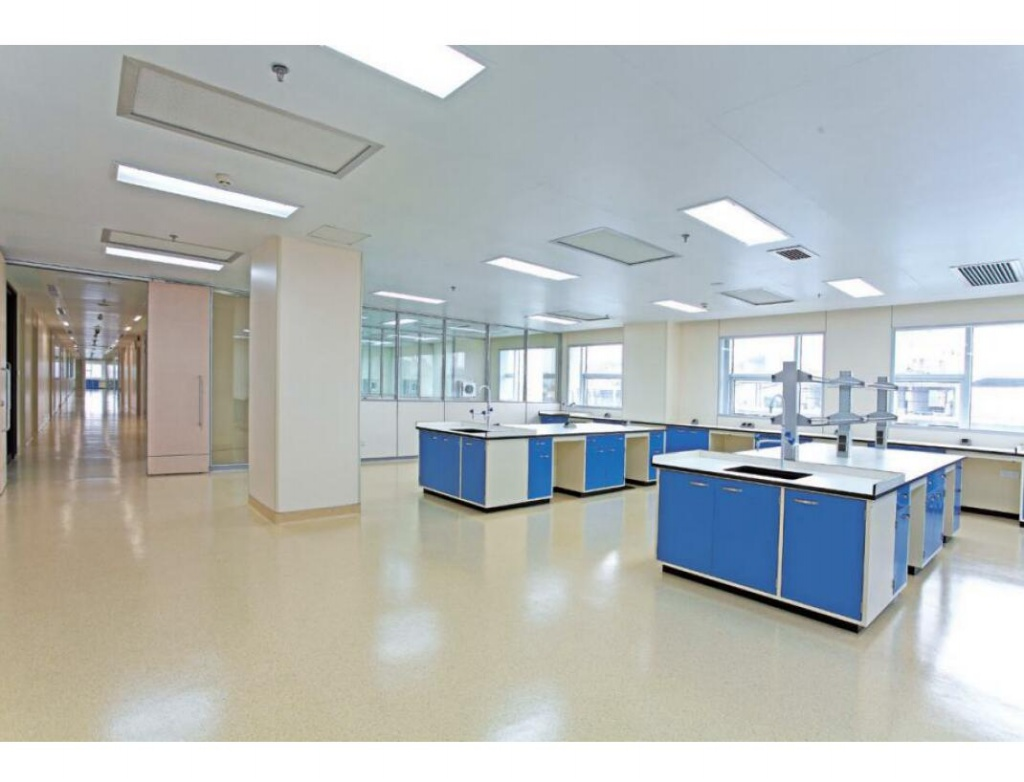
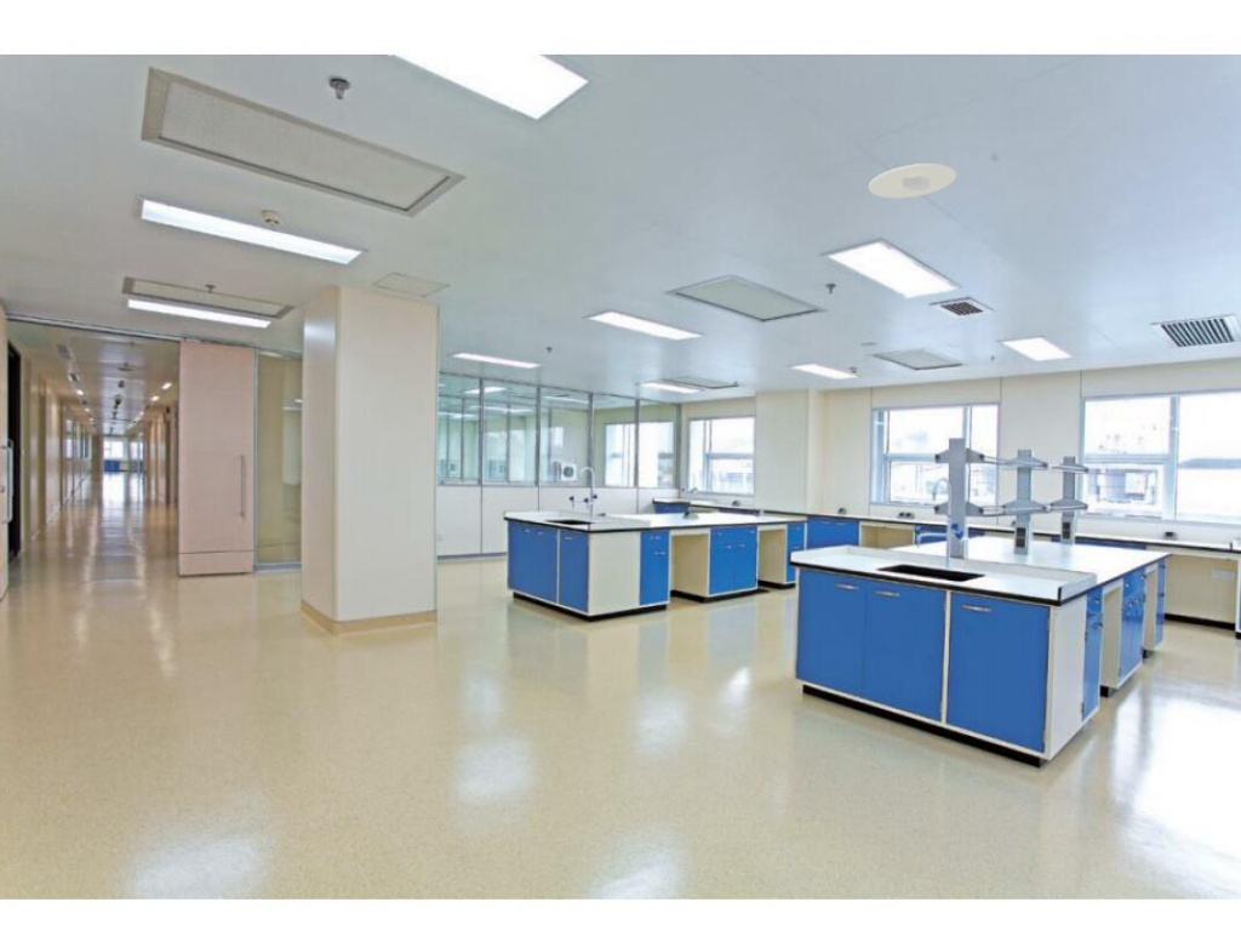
+ recessed light [868,162,957,199]
